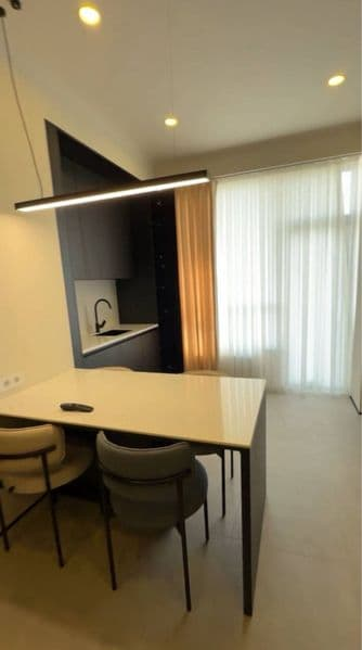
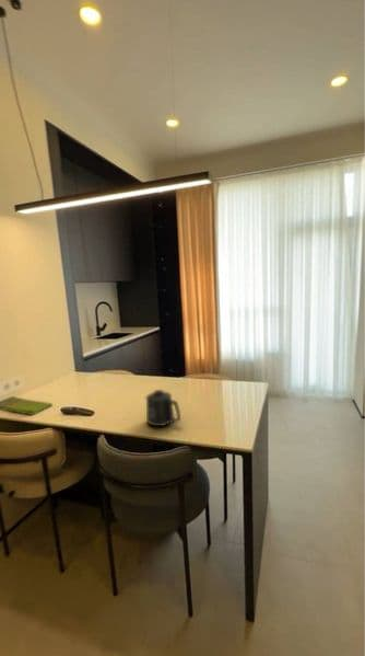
+ dish towel [0,395,54,416]
+ mug [144,389,181,427]
